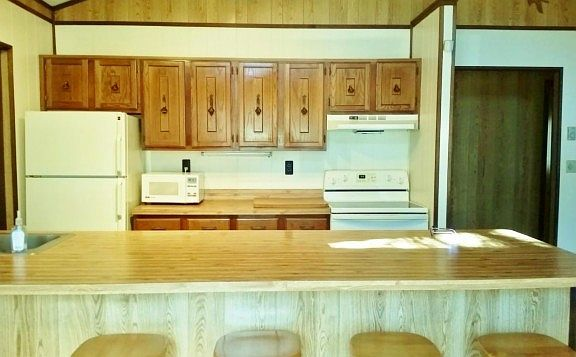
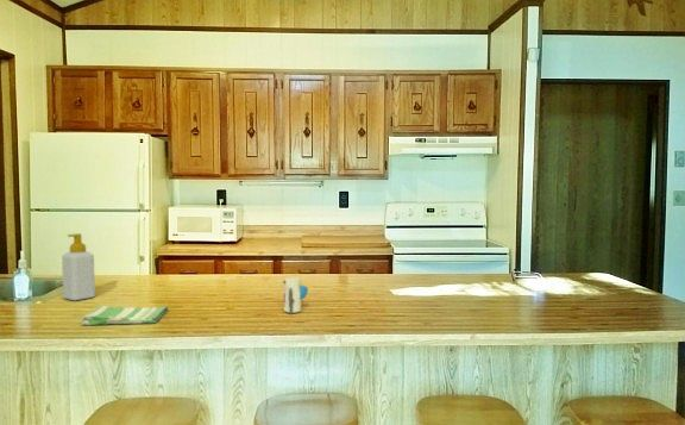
+ dish towel [80,305,169,326]
+ toy [282,276,309,315]
+ soap bottle [61,232,96,301]
